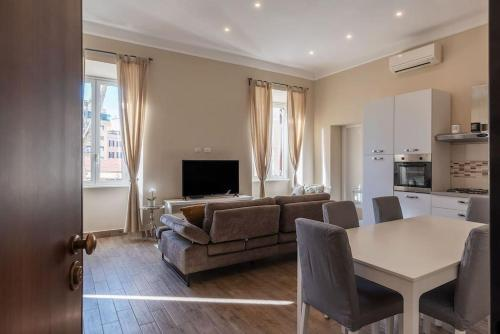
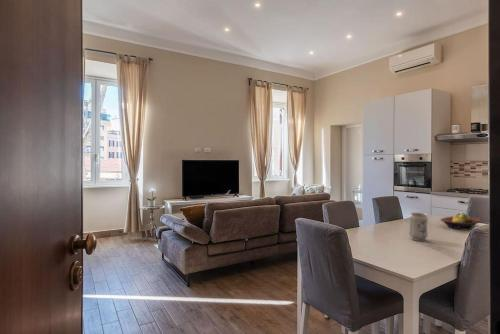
+ vase [409,212,429,242]
+ fruit bowl [439,212,482,230]
